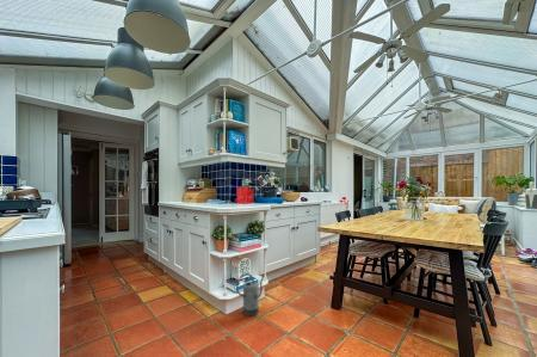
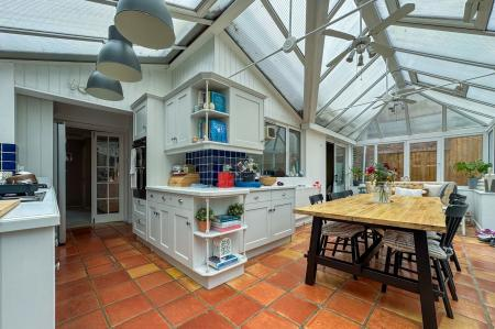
- watering can [235,272,266,318]
